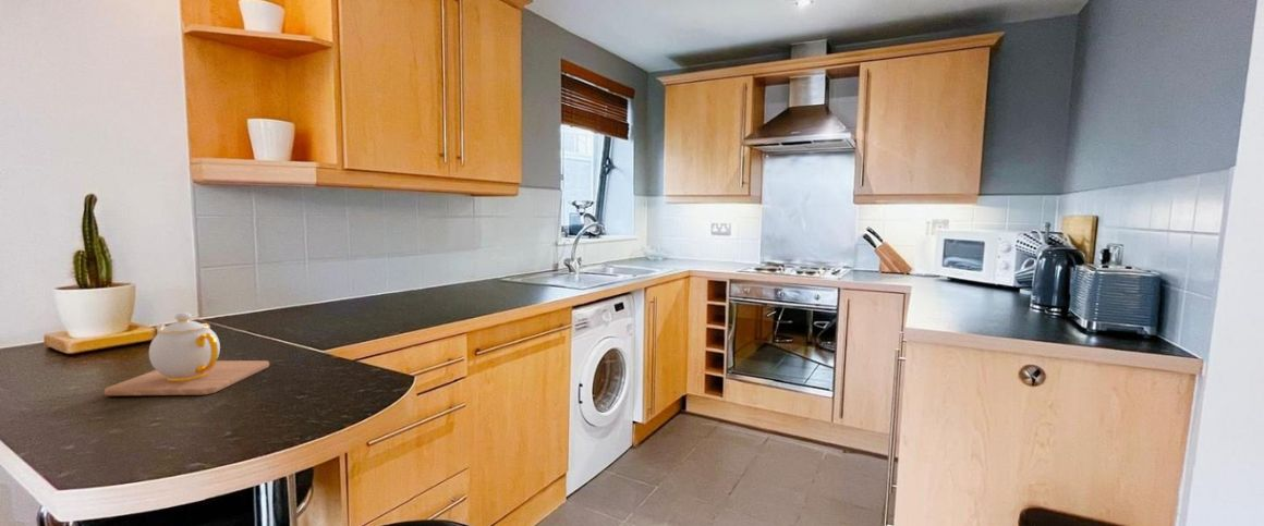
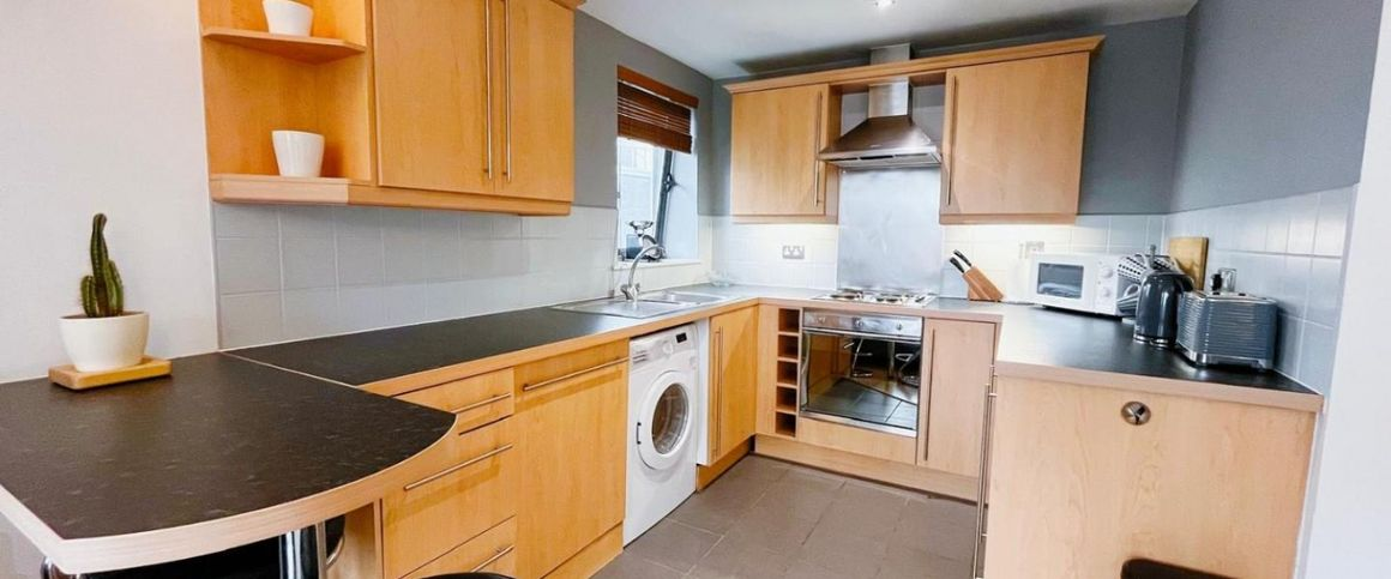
- teapot [104,311,270,396]
